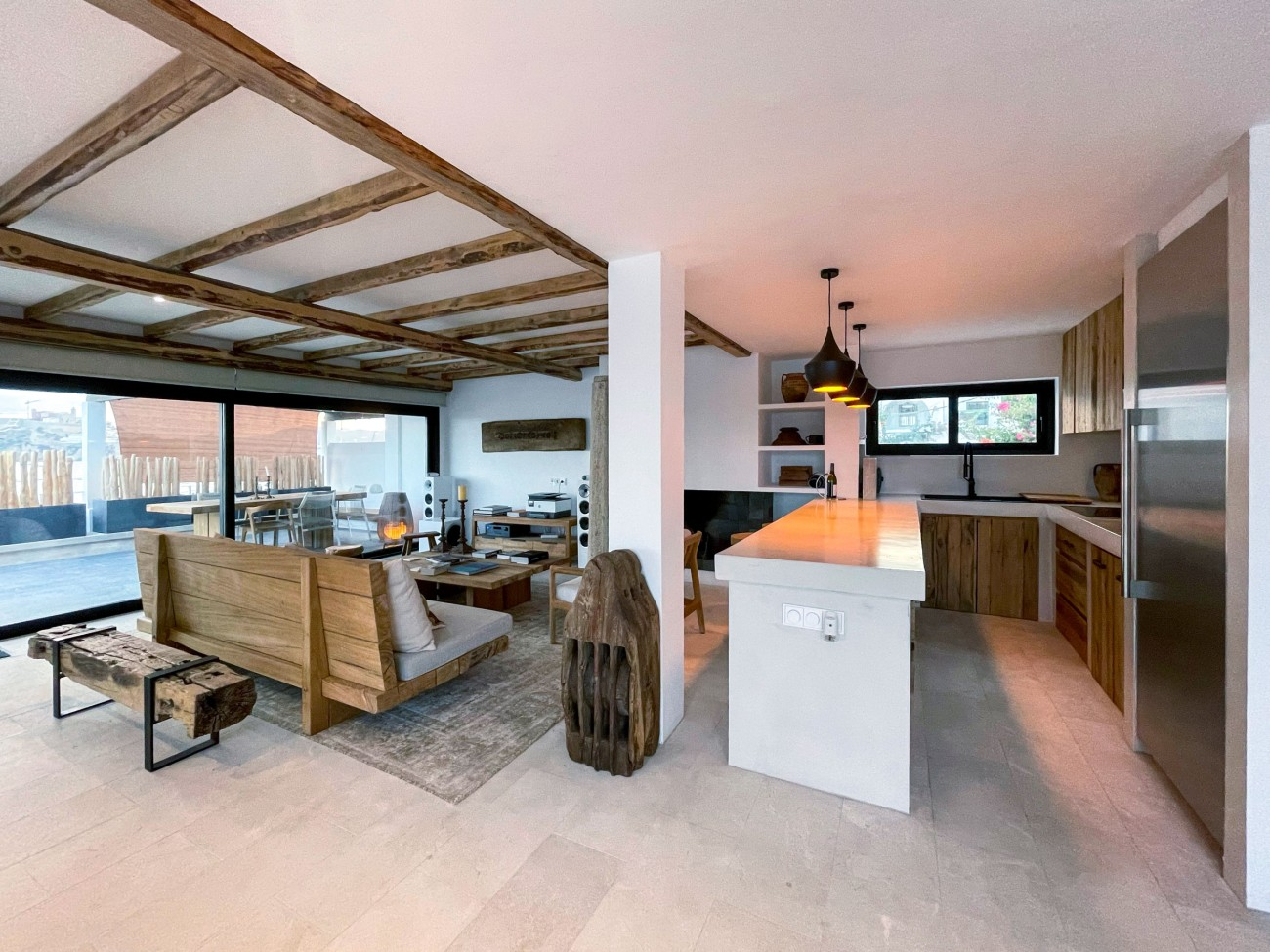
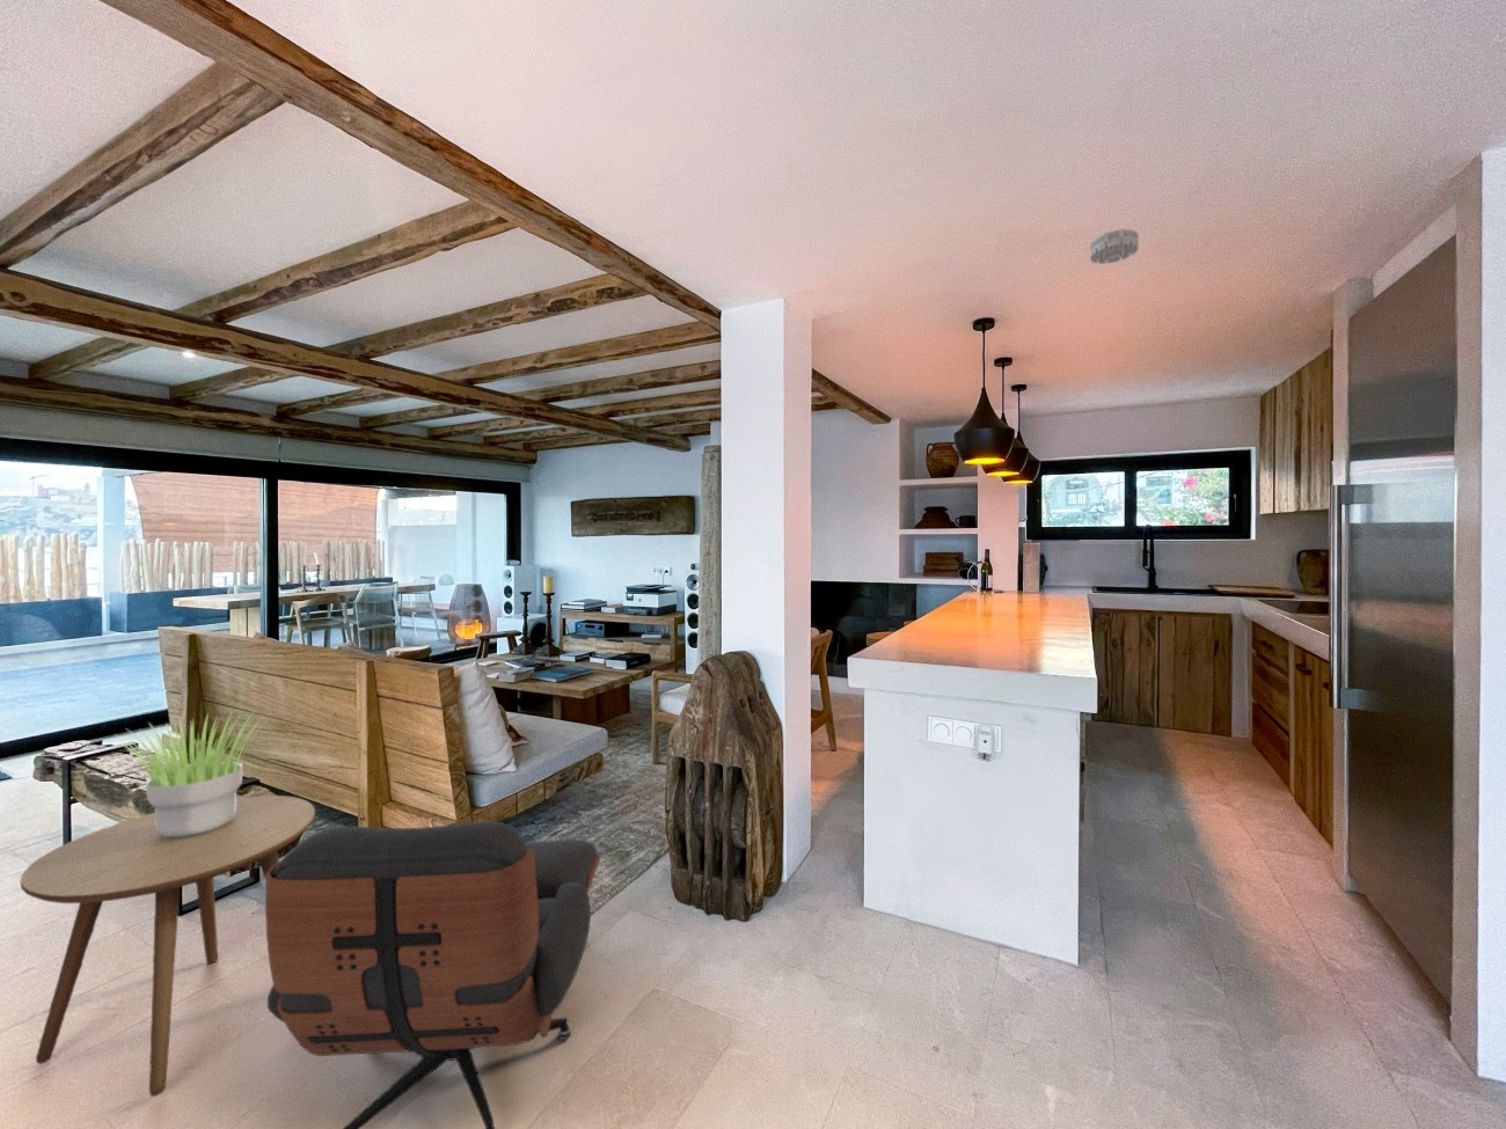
+ potted plant [114,710,268,837]
+ lounge chair [264,819,601,1129]
+ side table [20,795,317,1098]
+ smoke detector [1089,228,1140,266]
